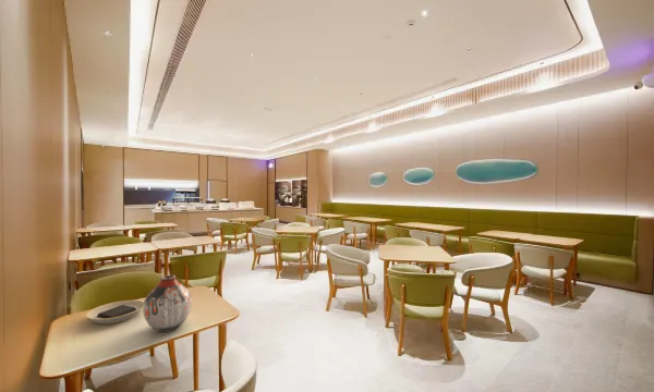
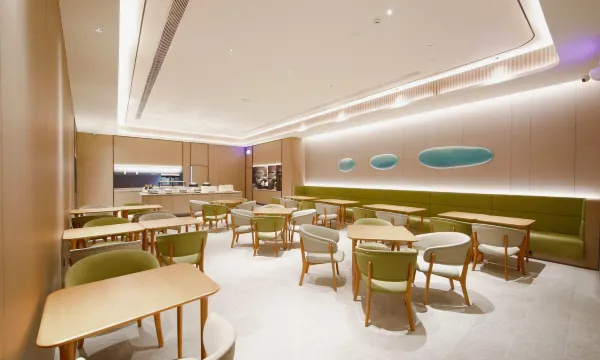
- plate [85,299,144,324]
- vase [142,274,193,333]
